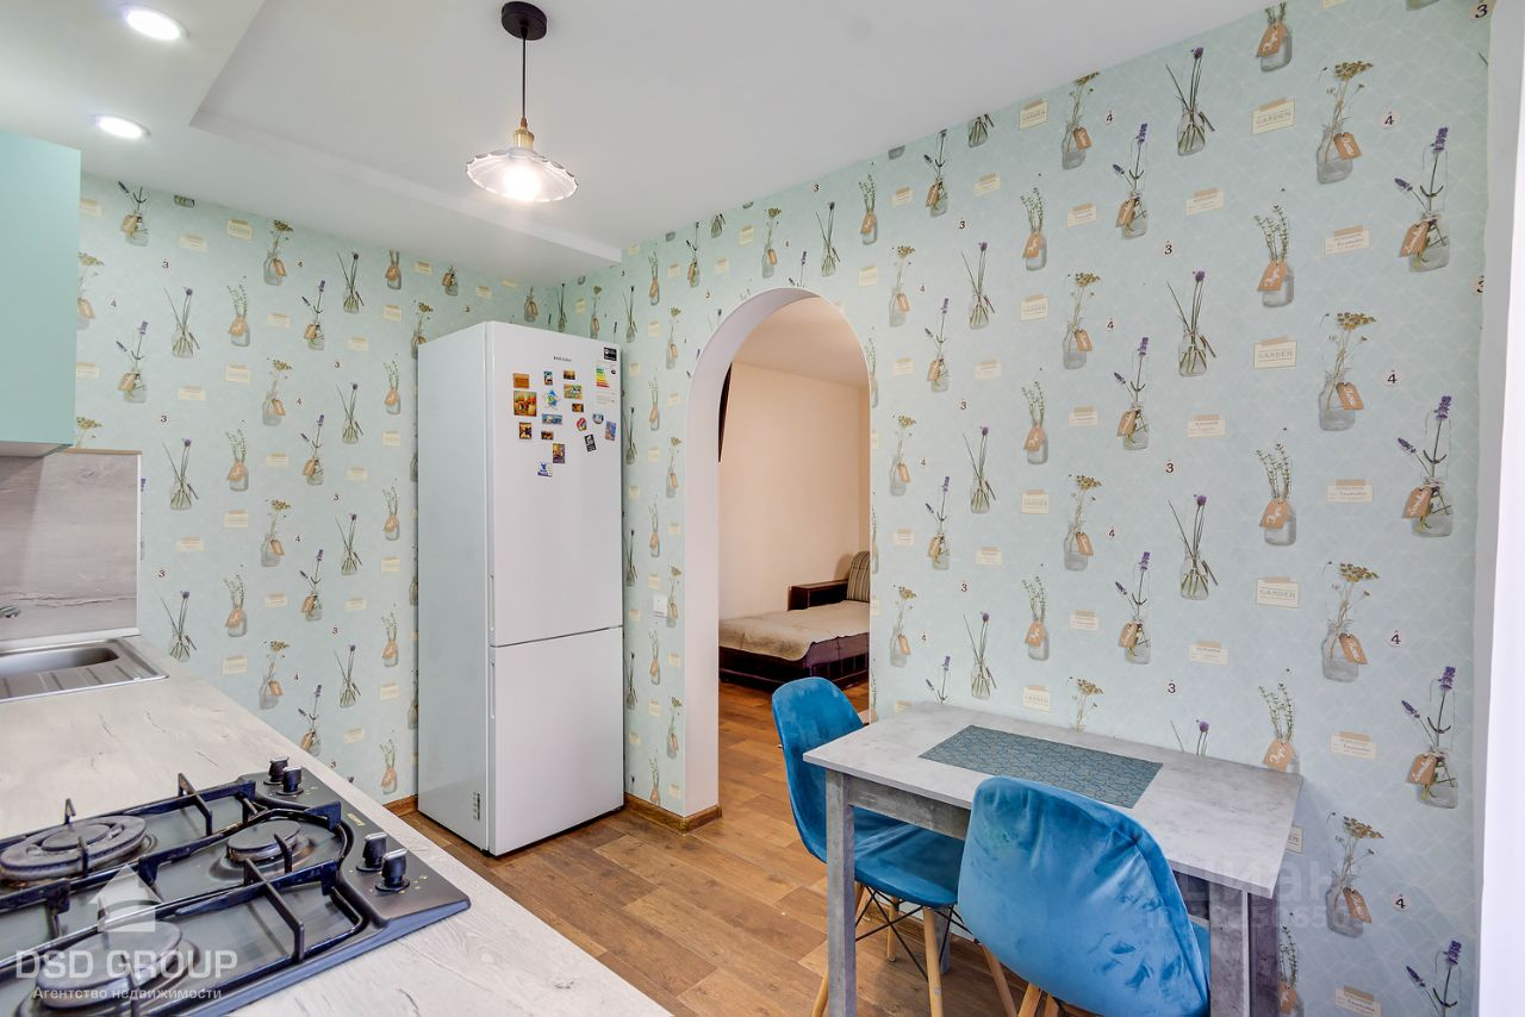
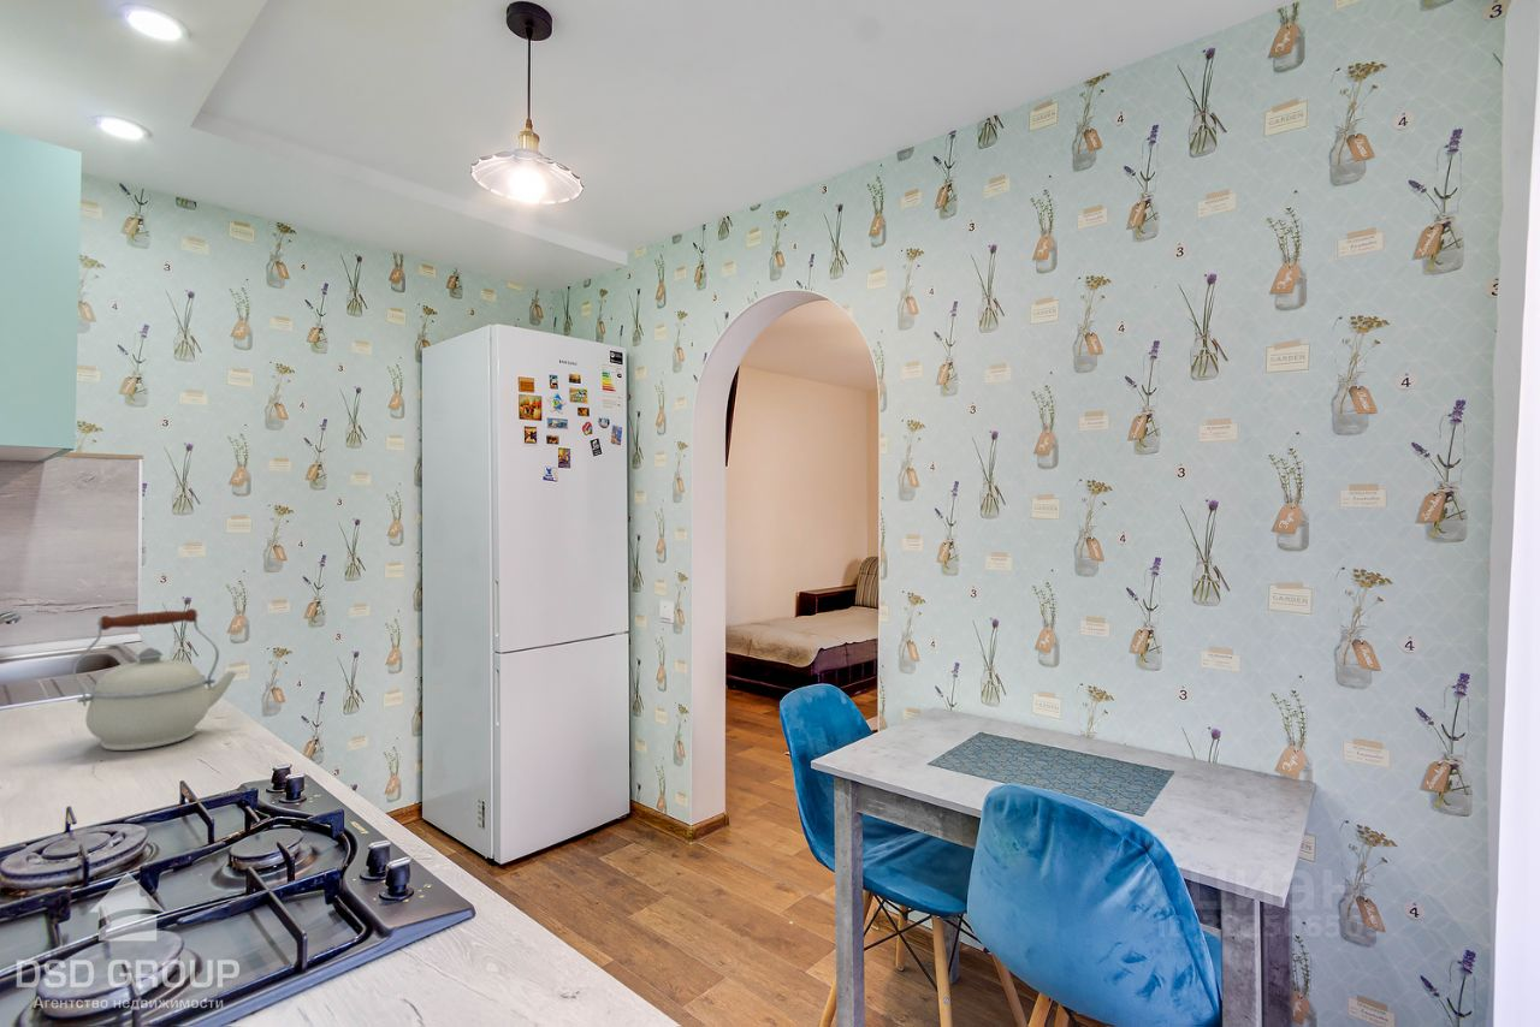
+ kettle [71,607,238,752]
